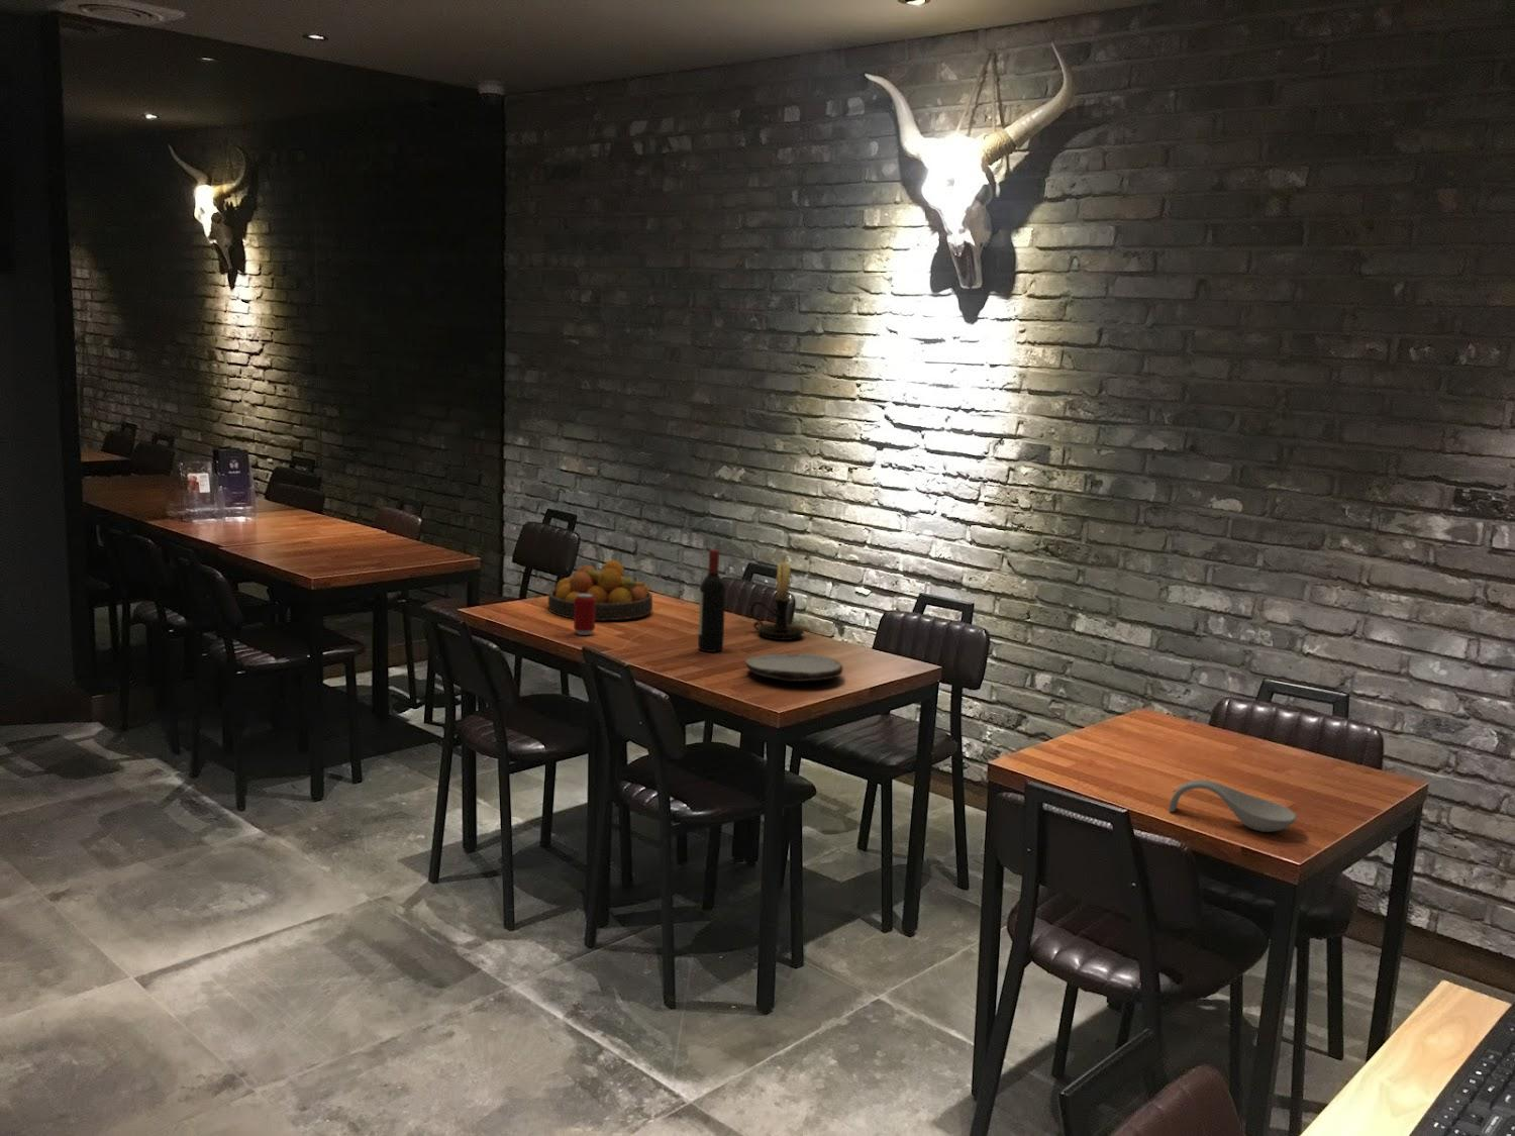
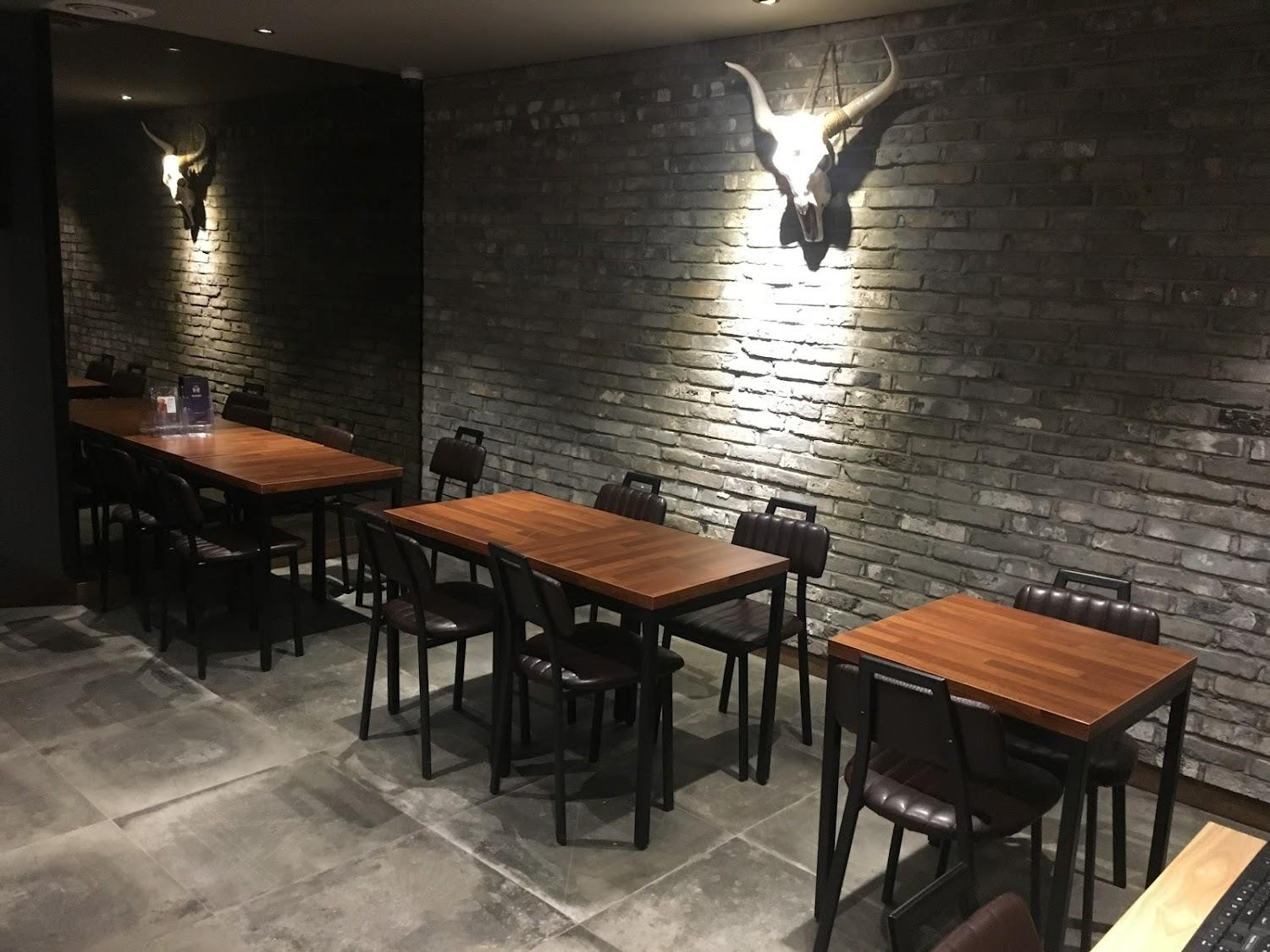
- beverage can [573,594,596,636]
- wine bottle [697,548,726,654]
- candle holder [749,548,805,641]
- fruit bowl [548,560,654,621]
- spoon rest [1168,778,1298,833]
- plate [744,653,843,683]
